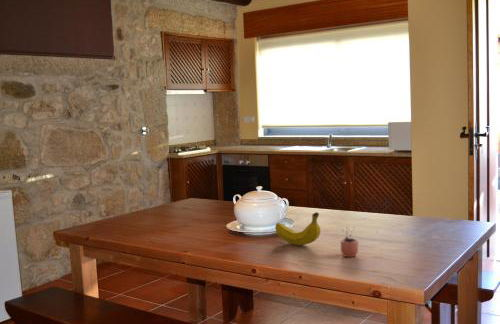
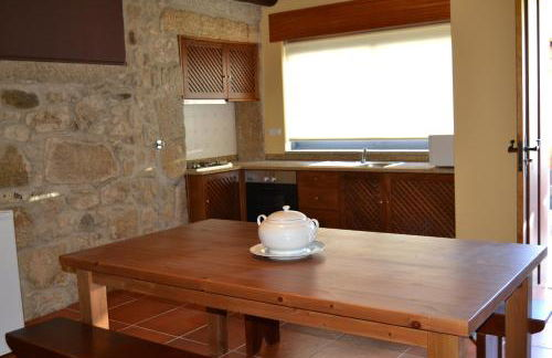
- cocoa [340,226,359,258]
- fruit [274,211,321,246]
